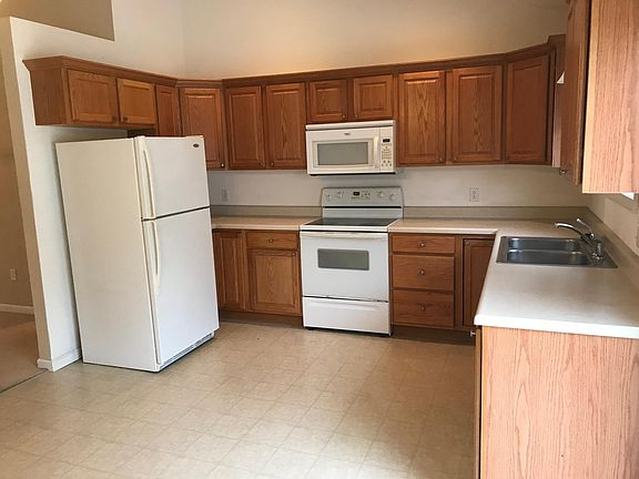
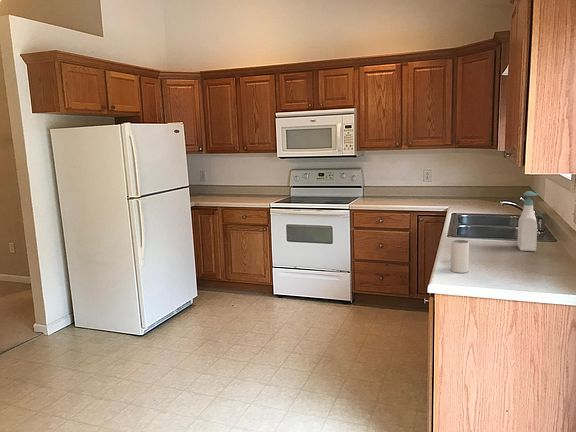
+ soap bottle [516,190,542,252]
+ mug [450,239,470,274]
